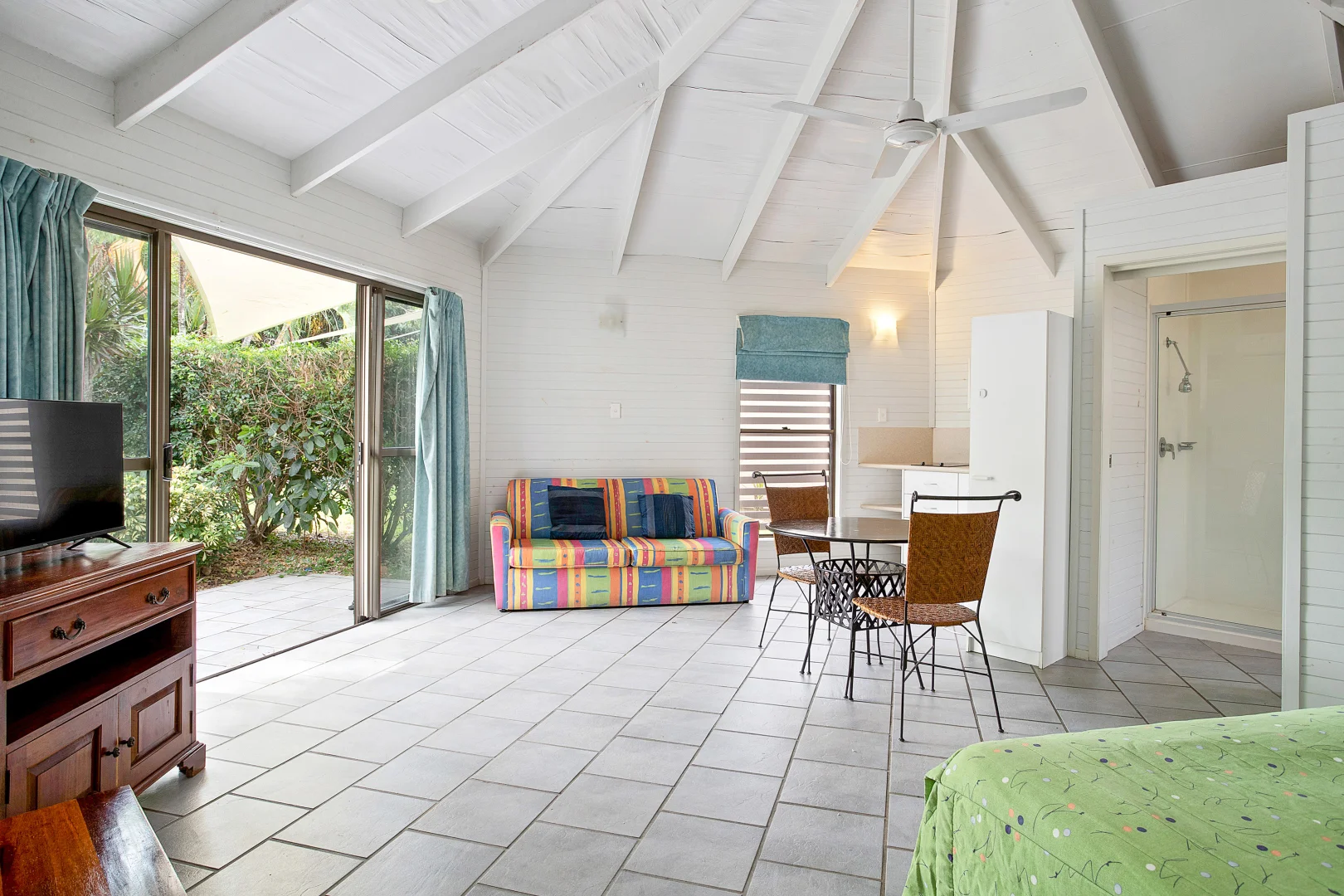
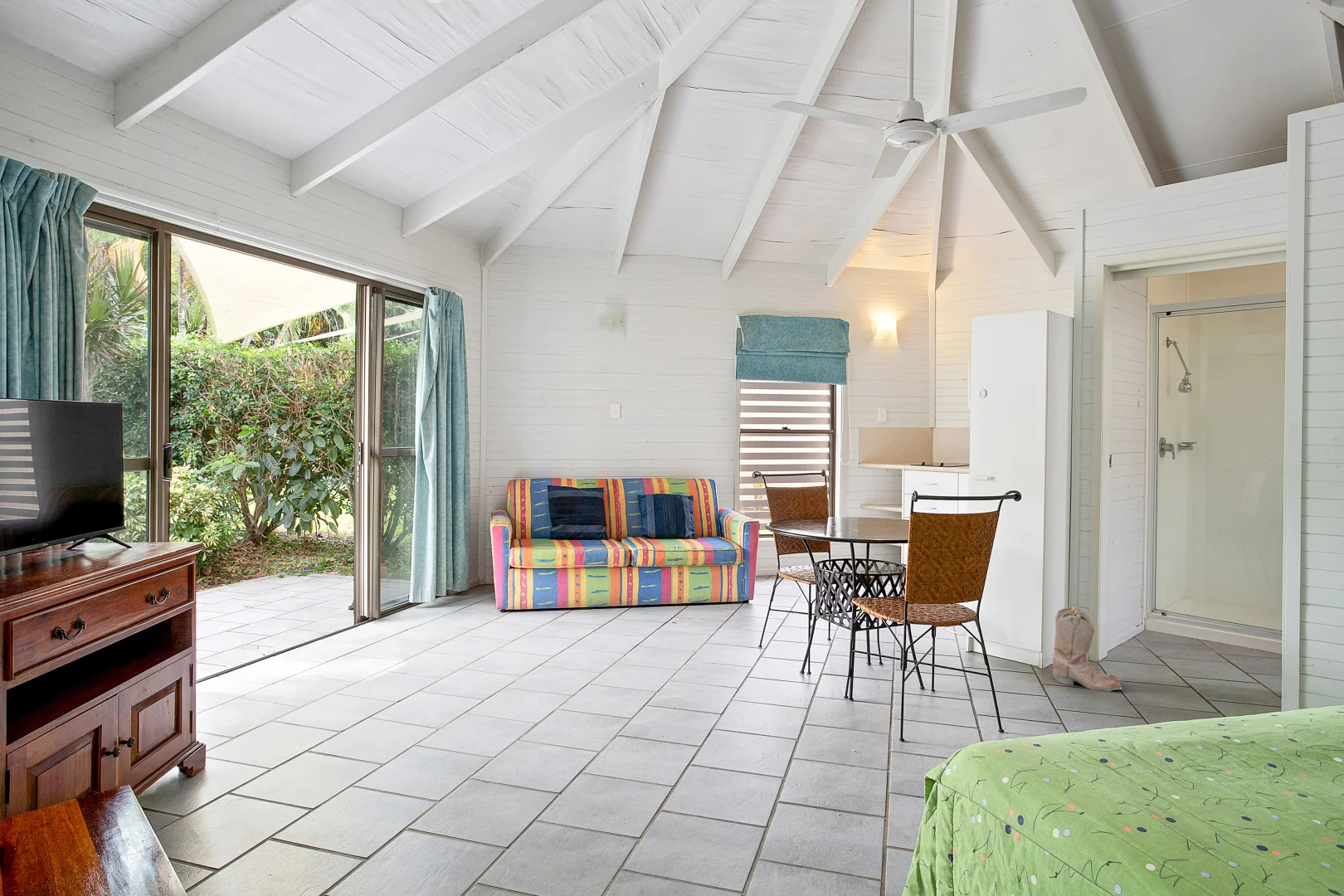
+ boots [1052,606,1122,692]
